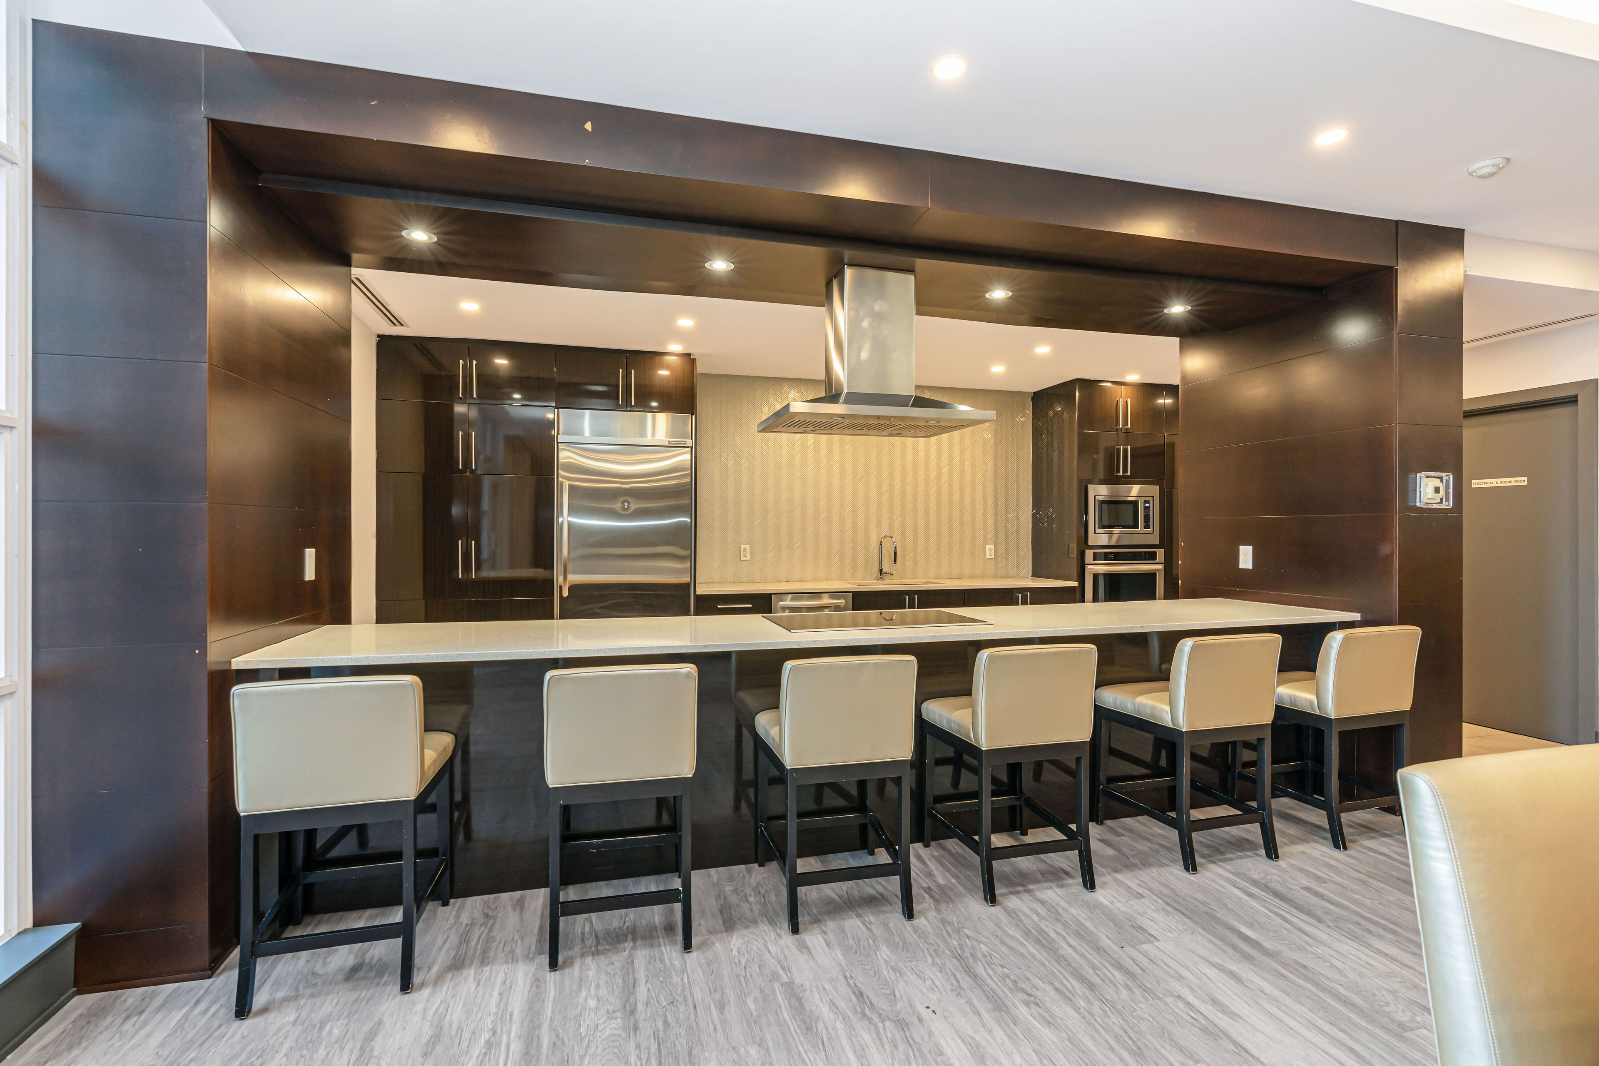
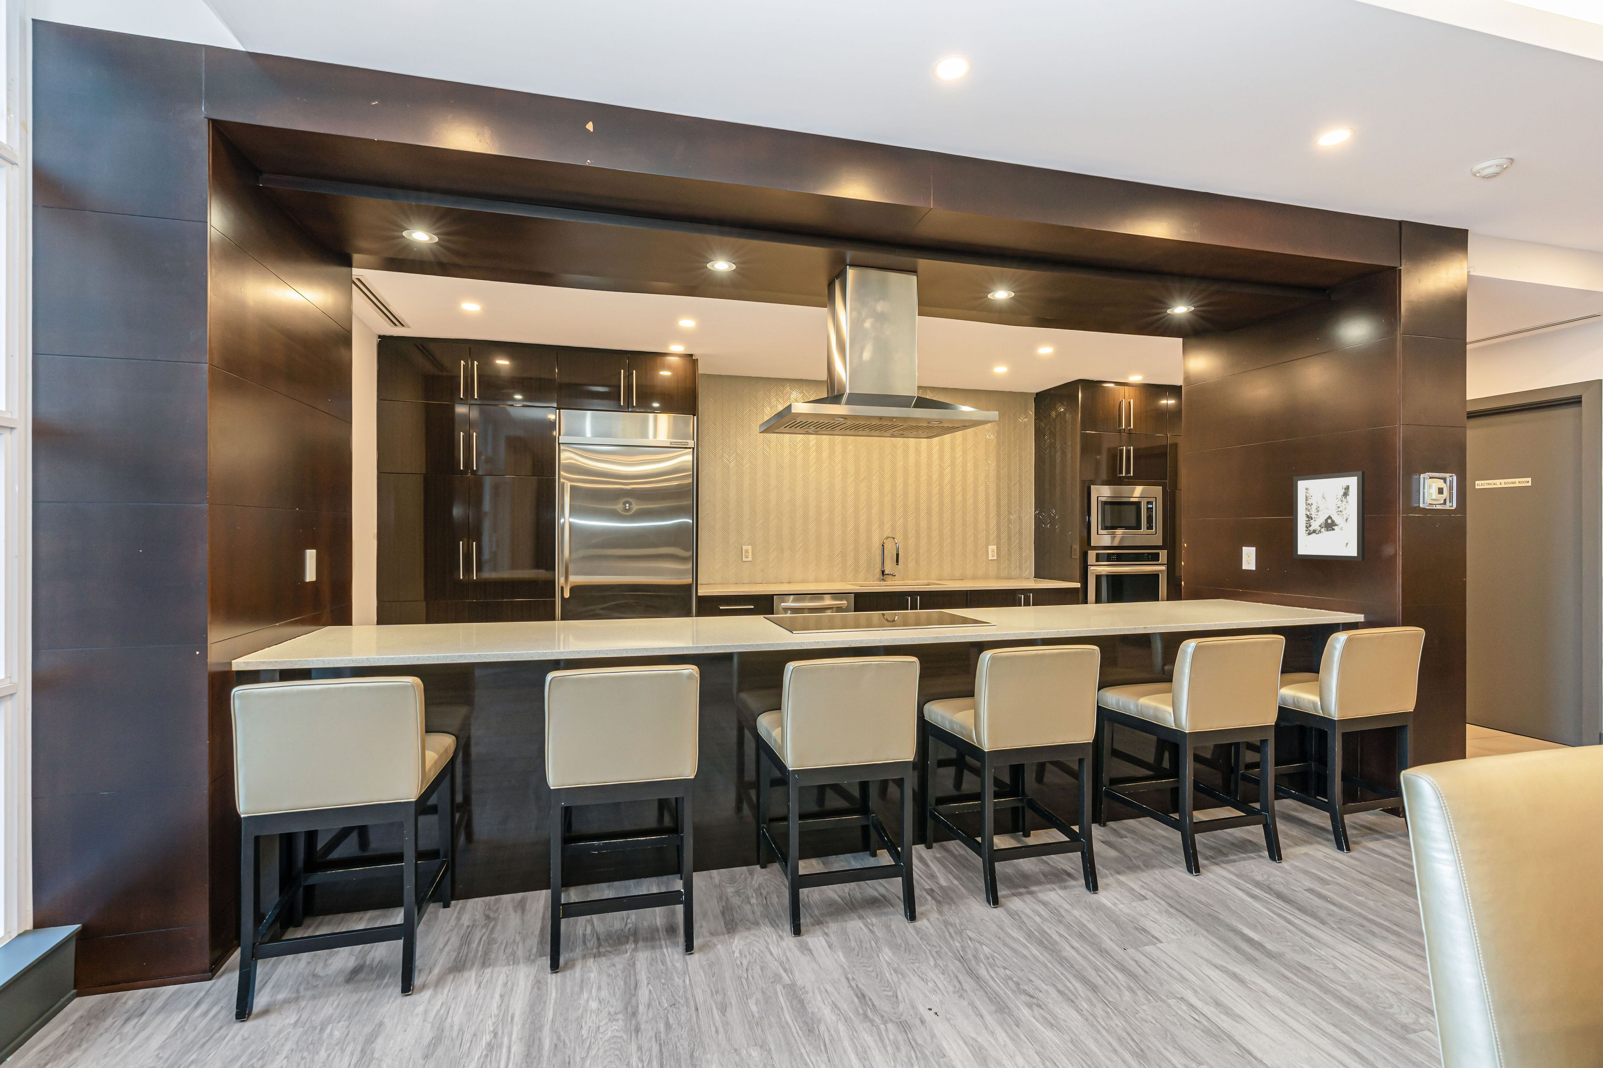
+ wall art [1293,471,1366,561]
